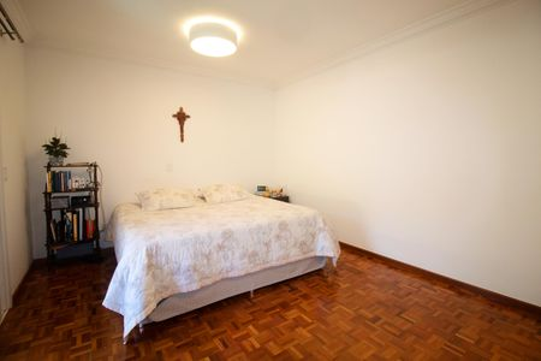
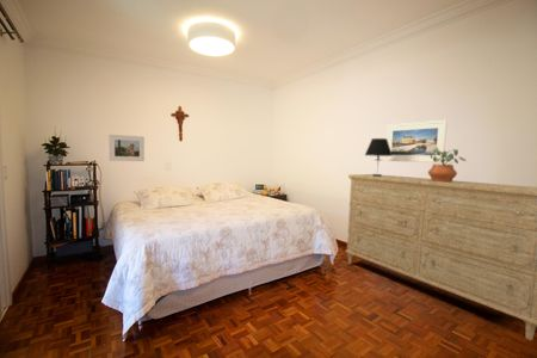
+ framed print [107,134,146,162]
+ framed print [384,119,449,163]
+ dresser [344,173,537,341]
+ table lamp [364,137,393,177]
+ potted plant [427,148,468,183]
